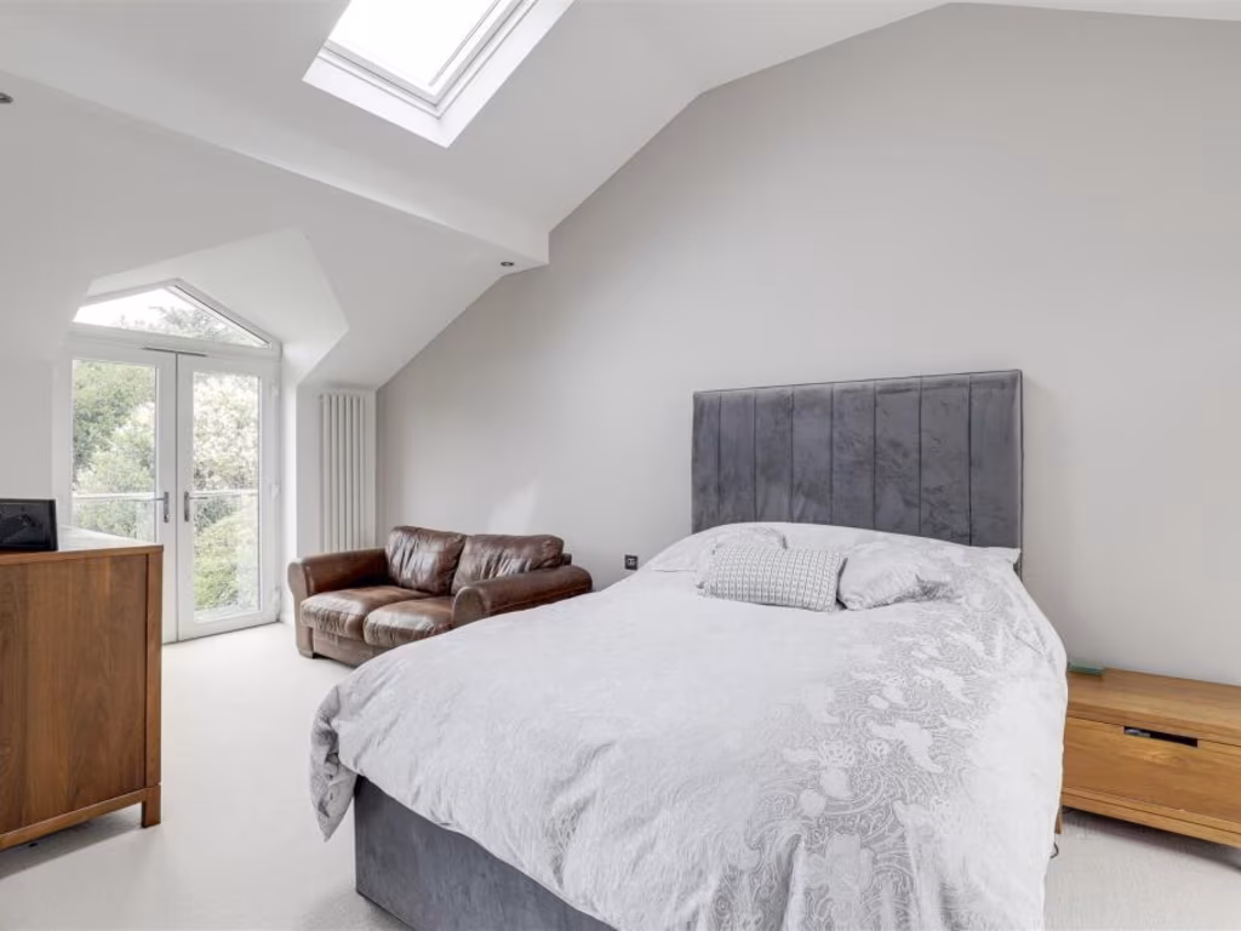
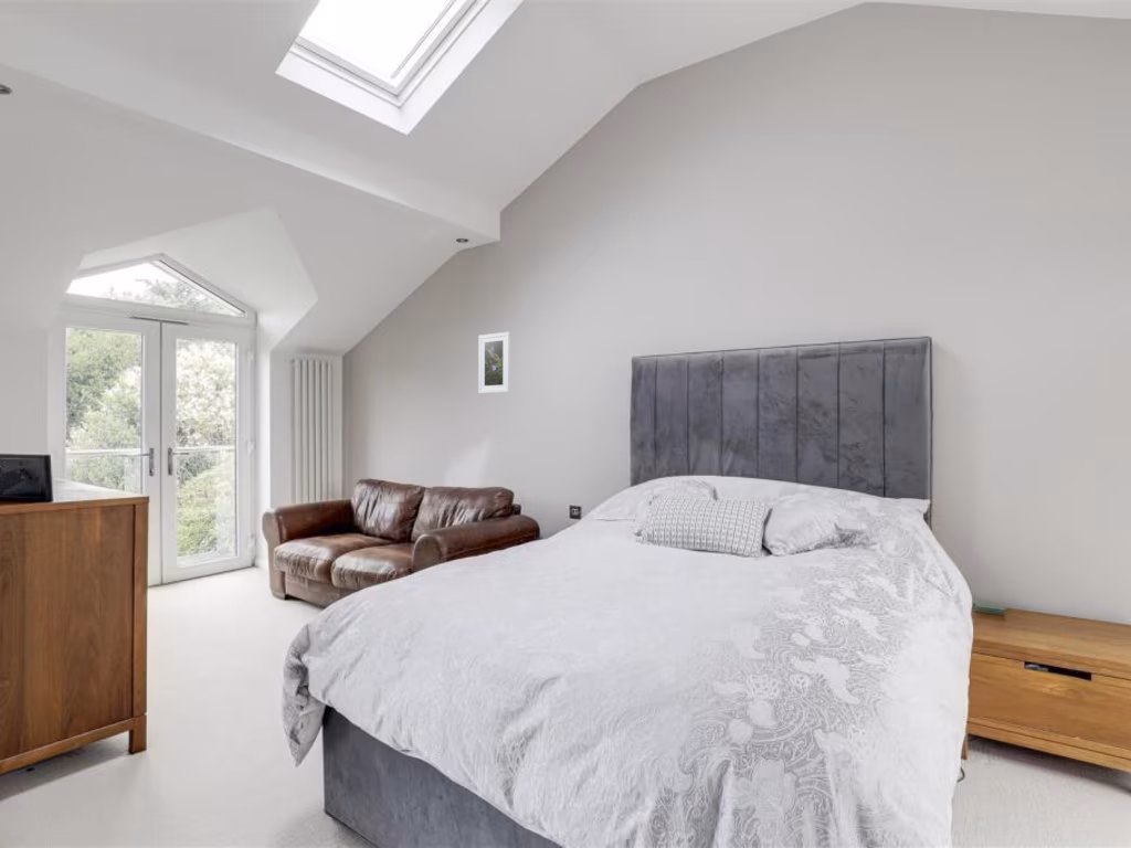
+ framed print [477,331,511,394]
